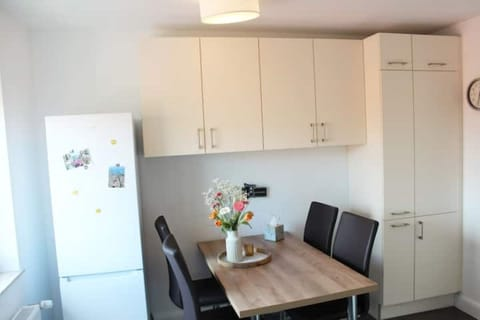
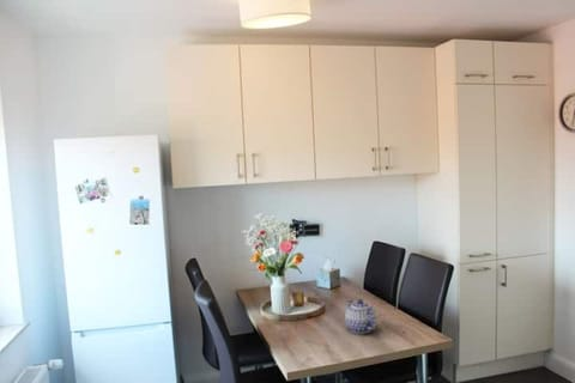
+ teapot [344,298,377,334]
